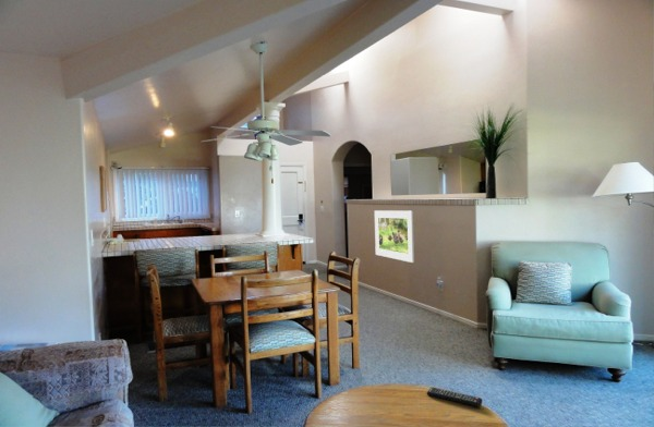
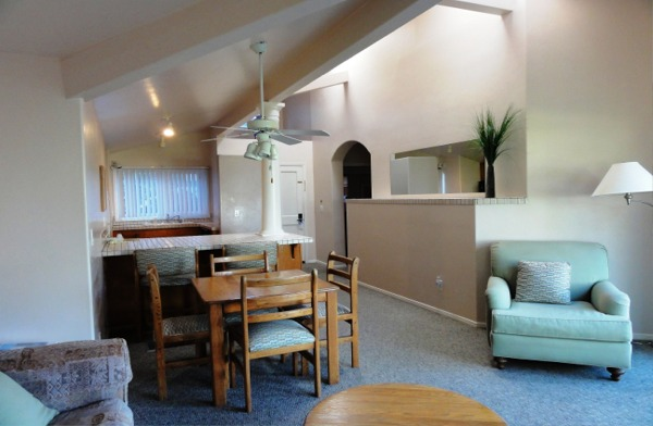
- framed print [374,209,415,264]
- remote control [426,387,483,407]
